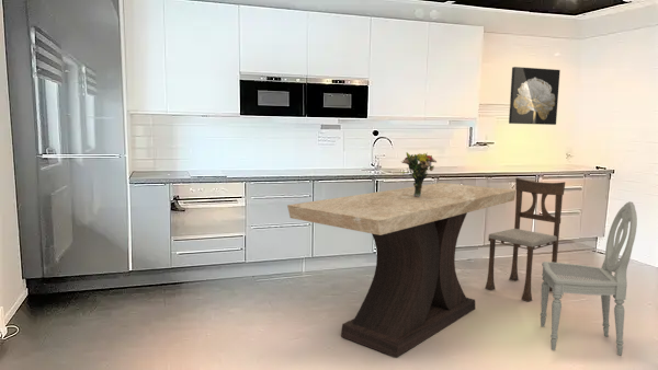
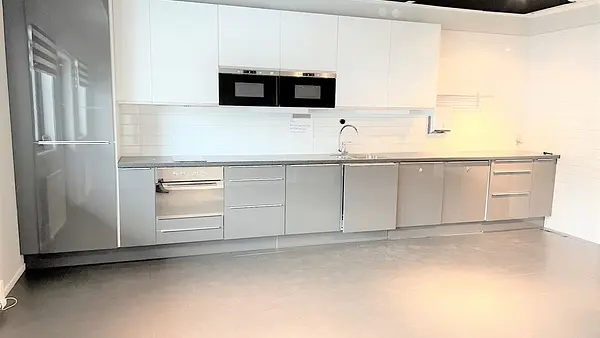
- dining chair [540,200,638,356]
- wall art [508,66,561,126]
- dining chair [485,176,566,302]
- table [286,182,517,358]
- bouquet [400,151,438,197]
